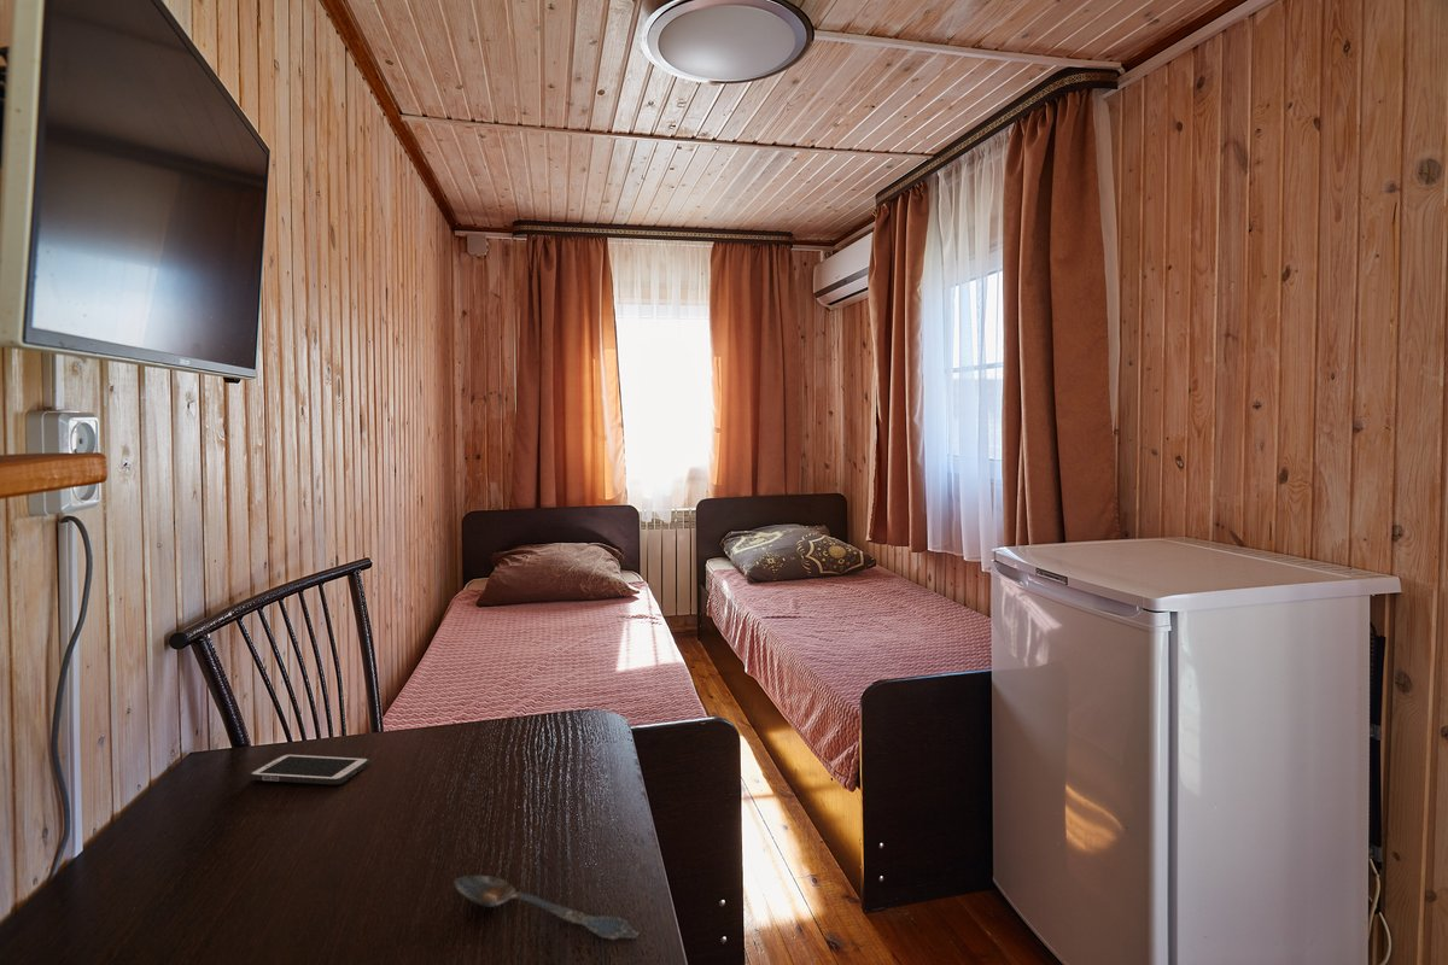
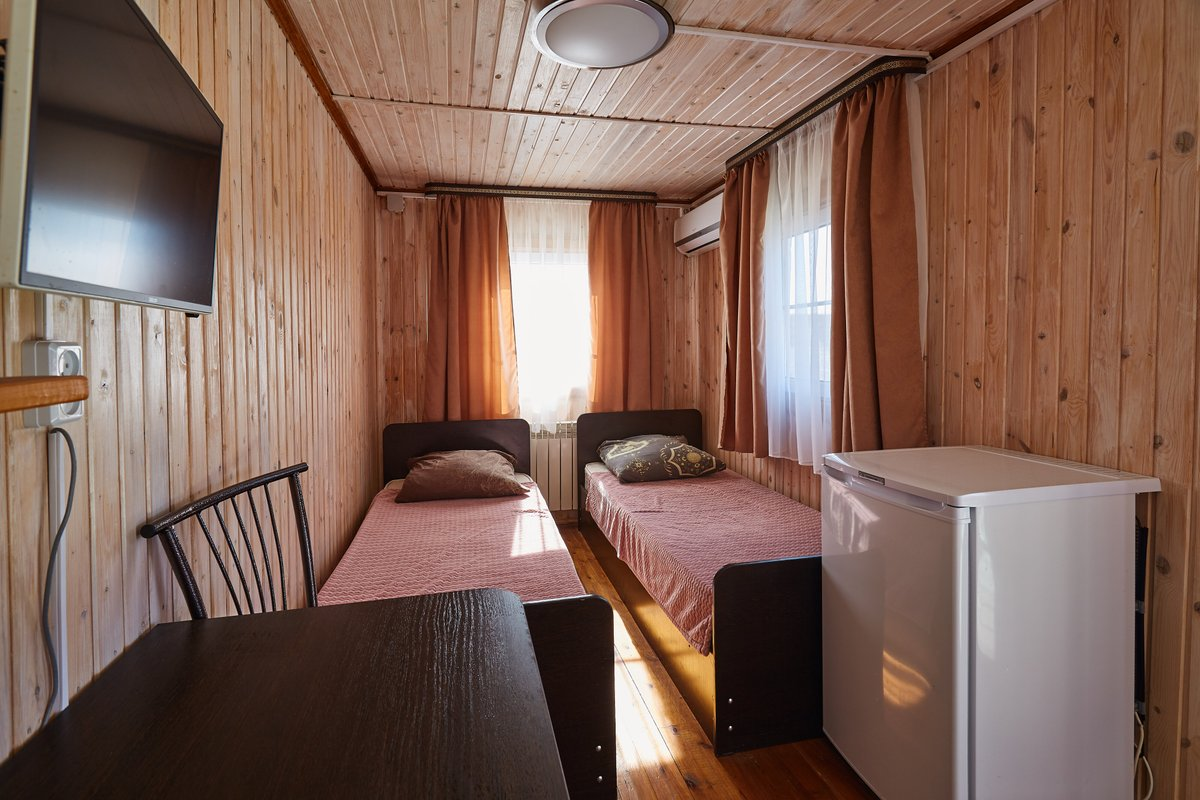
- cell phone [247,753,370,785]
- spoon [453,875,640,941]
